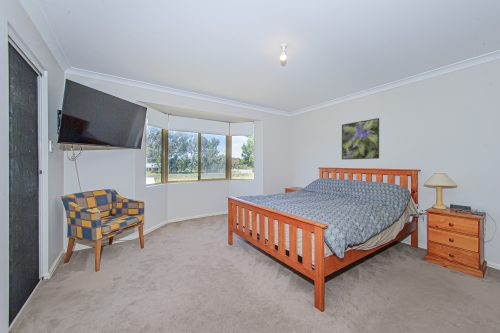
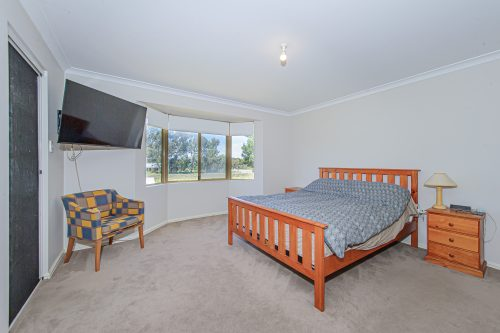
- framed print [341,117,380,161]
